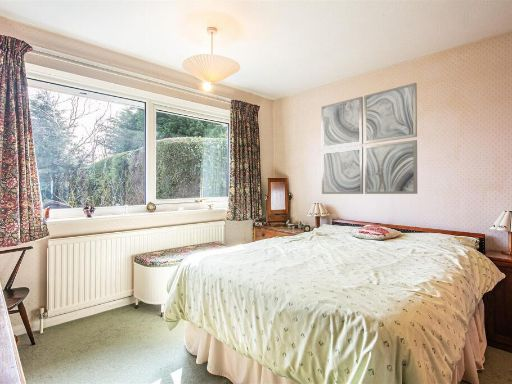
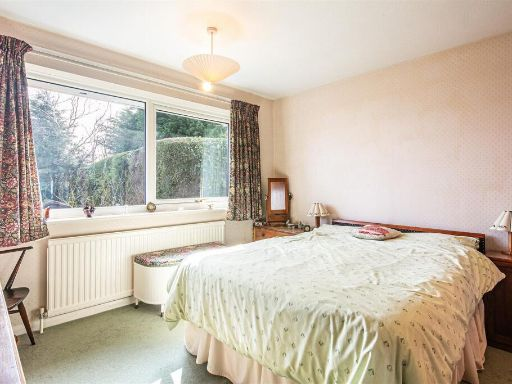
- wall art [320,82,418,195]
